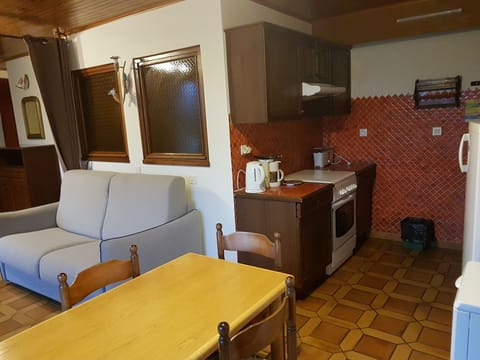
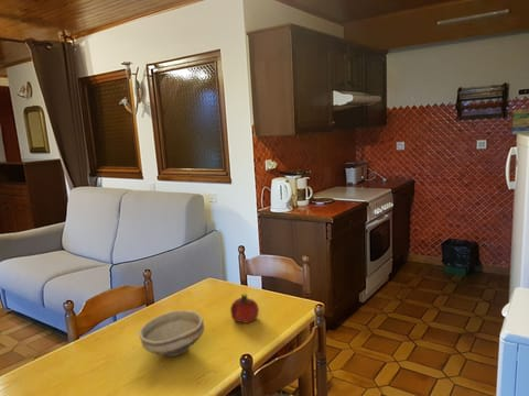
+ fruit [229,293,260,324]
+ bowl [138,309,206,358]
